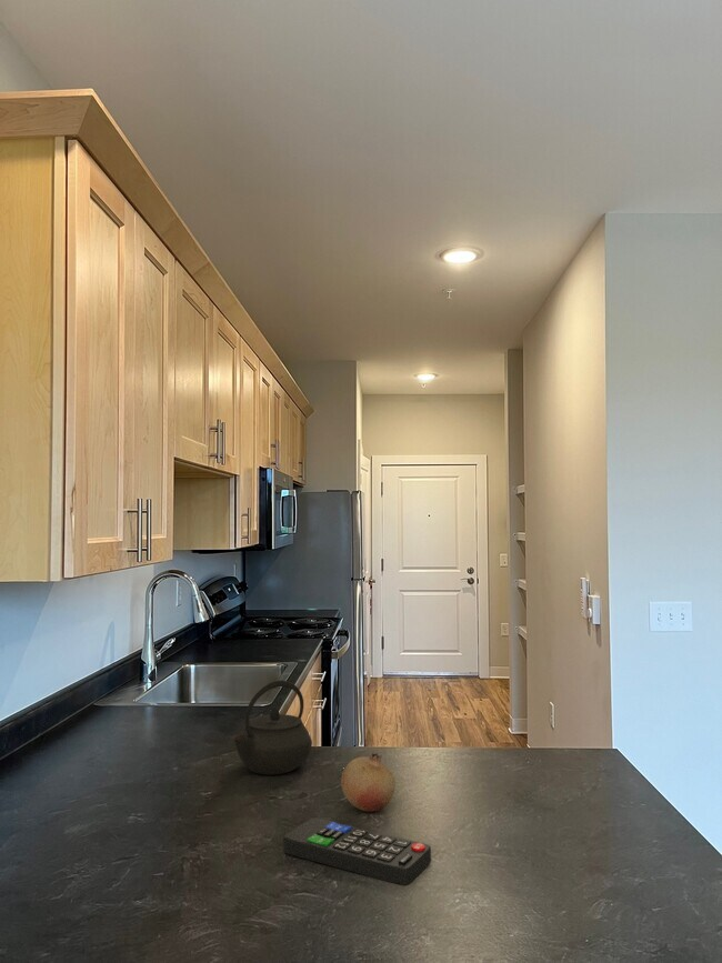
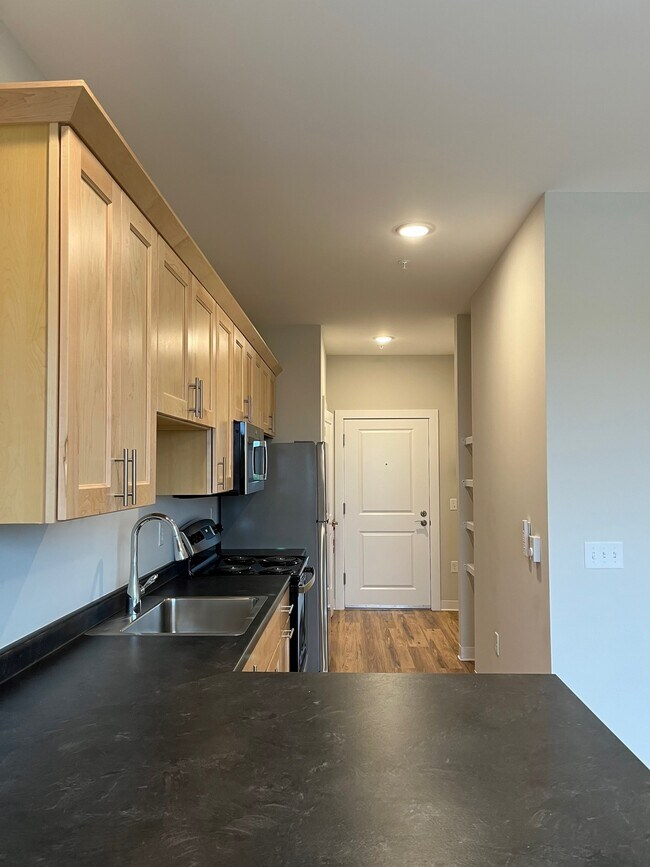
- fruit [340,751,397,812]
- remote control [282,816,432,886]
- kettle [232,680,313,776]
